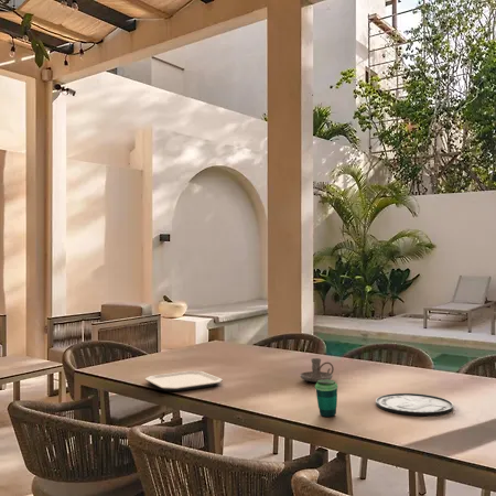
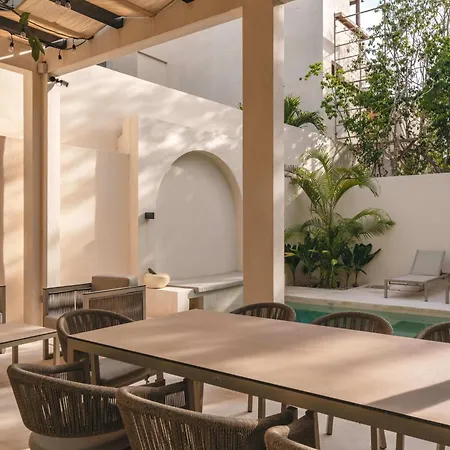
- plate [375,392,454,417]
- candle holder [299,357,335,384]
- plate [144,370,224,392]
- cup [314,379,338,418]
